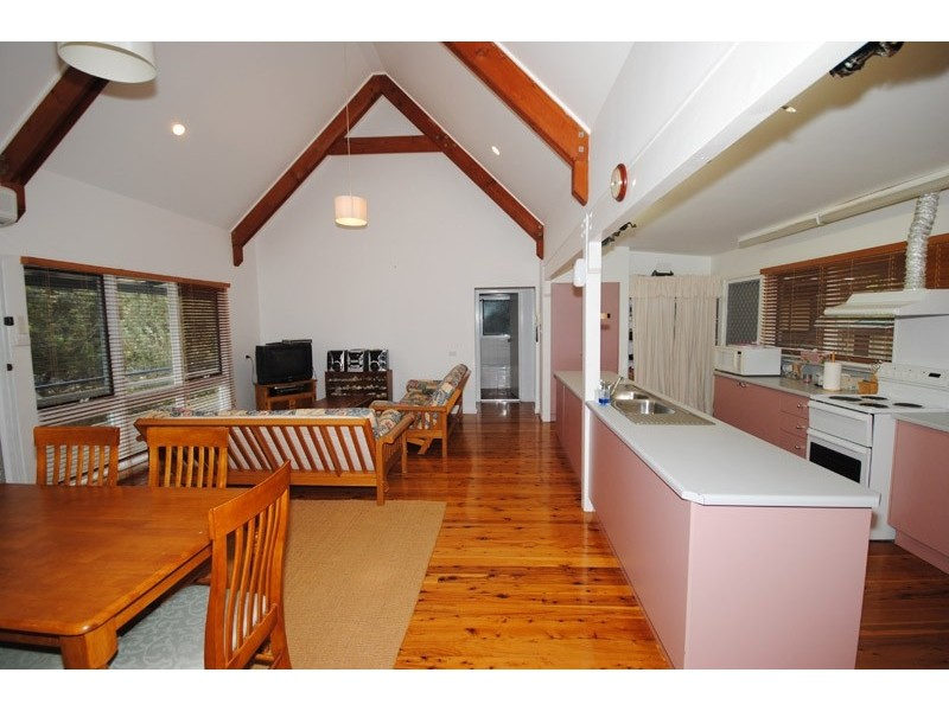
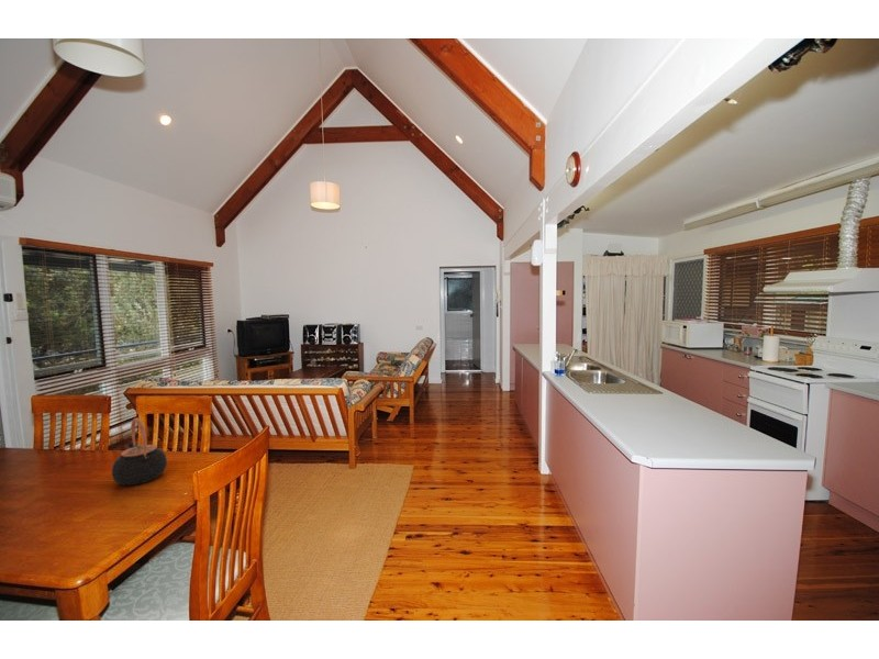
+ teapot [111,417,168,487]
